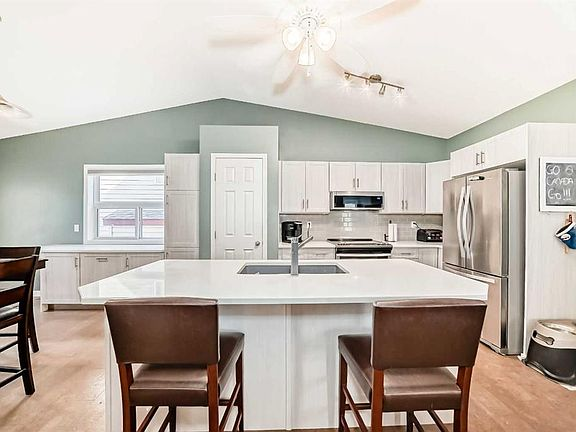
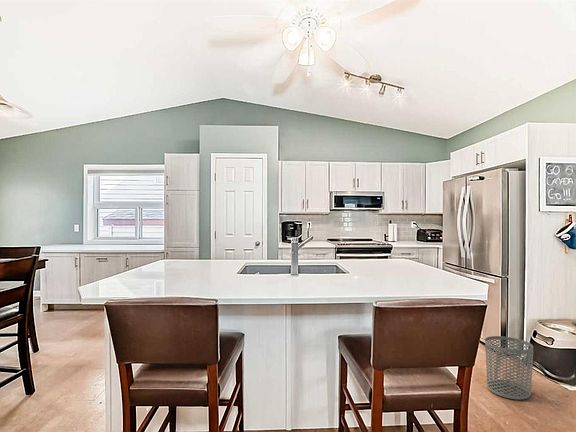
+ waste bin [484,335,534,401]
